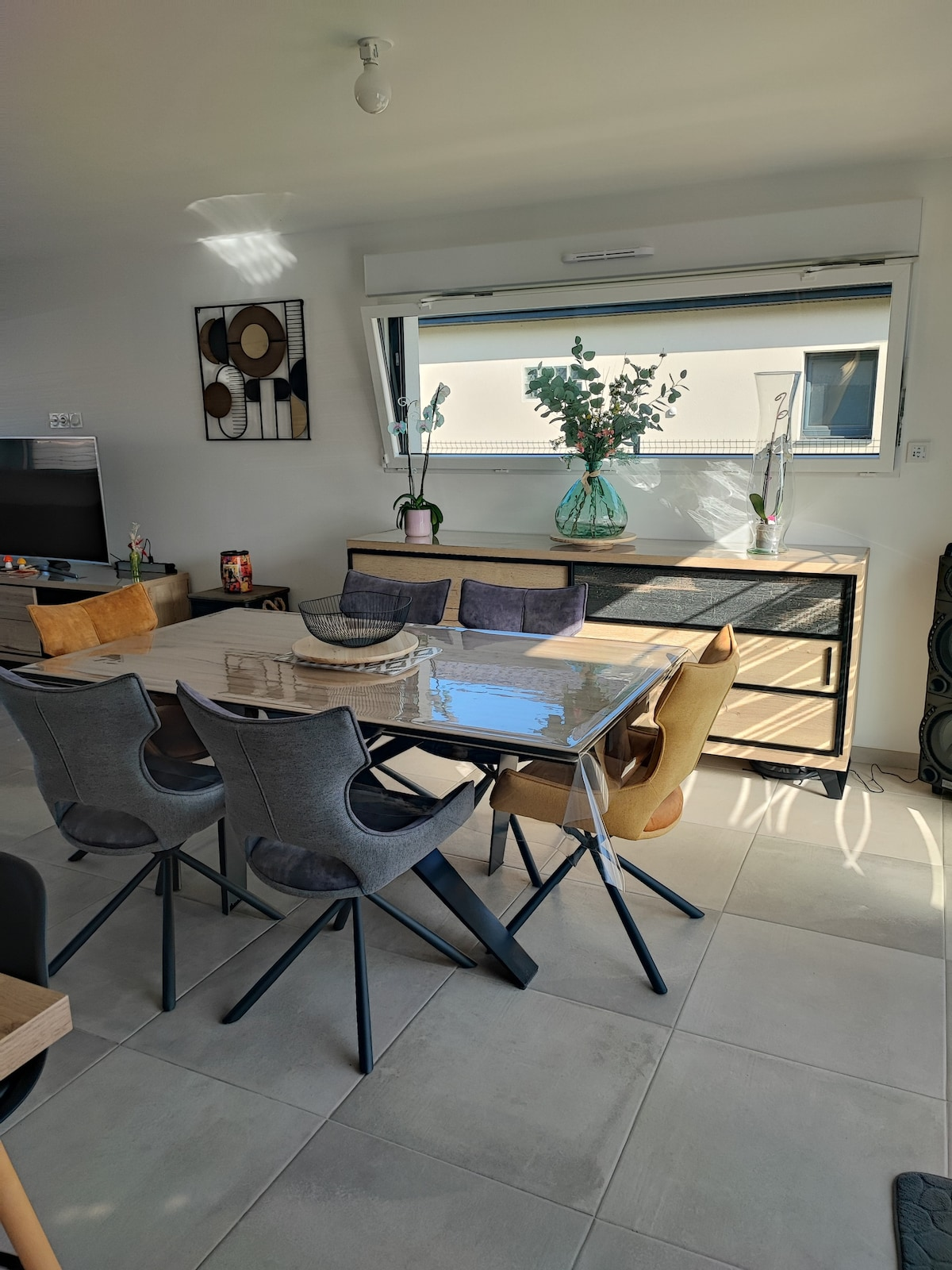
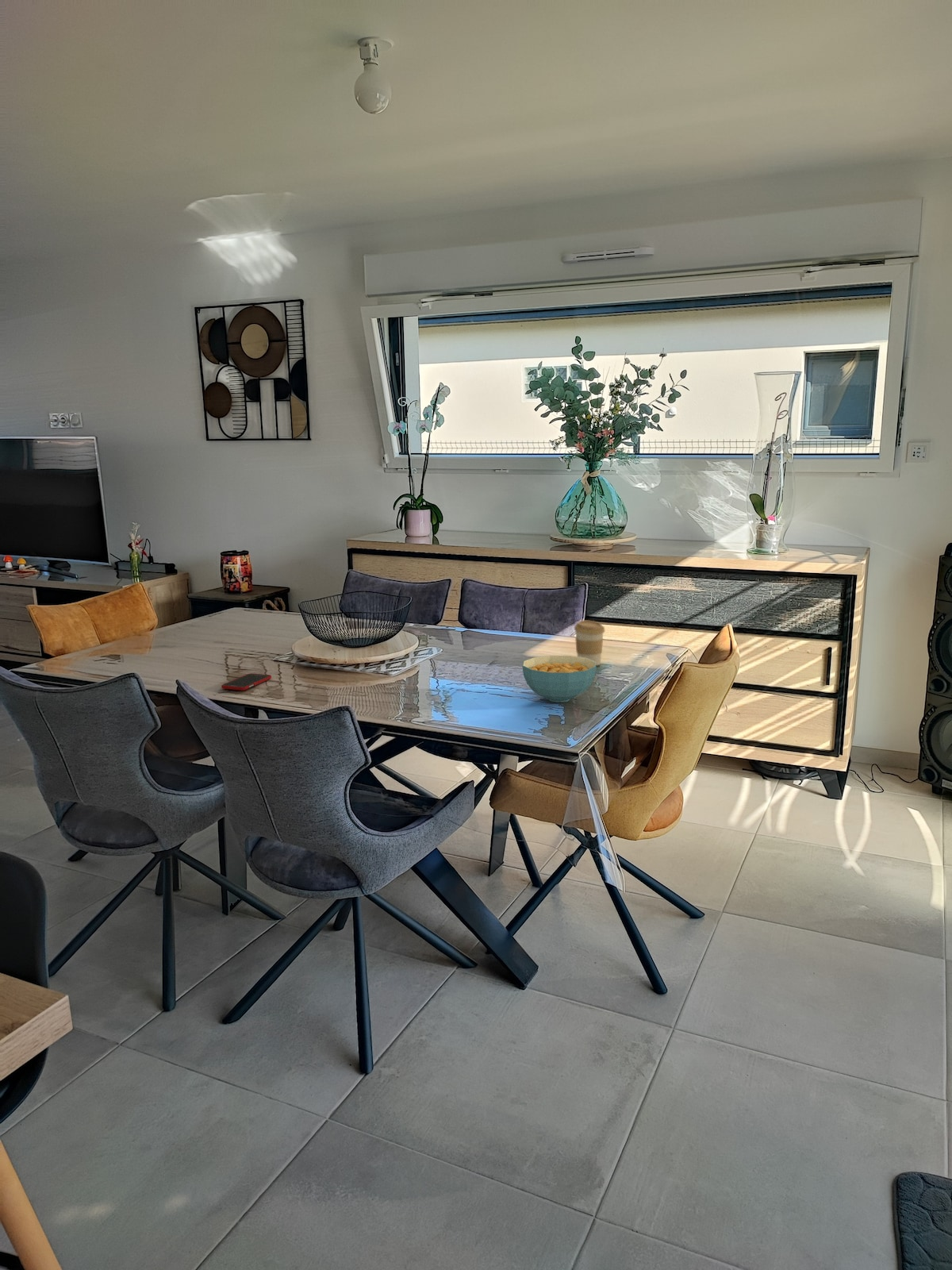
+ cereal bowl [521,655,597,703]
+ coffee cup [574,620,605,666]
+ cell phone [221,672,272,691]
